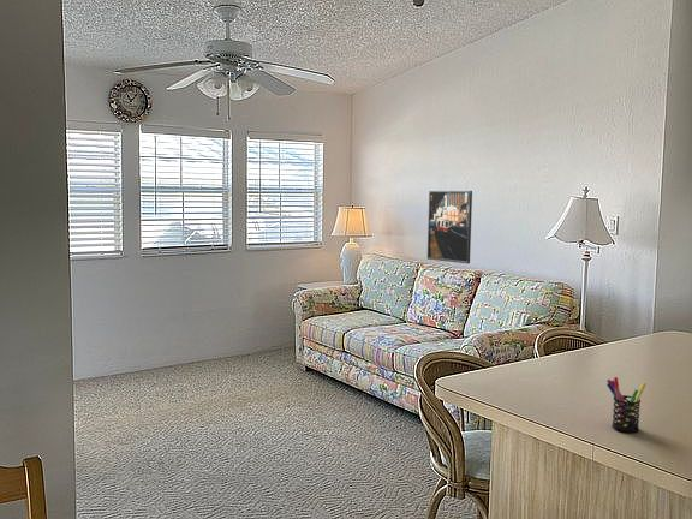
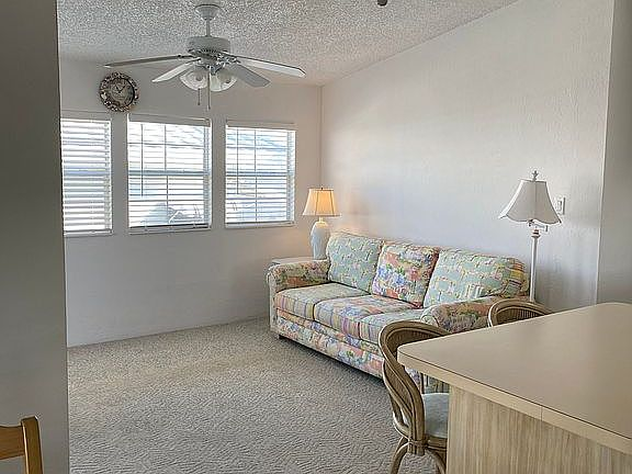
- pen holder [606,376,648,434]
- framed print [426,190,473,264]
